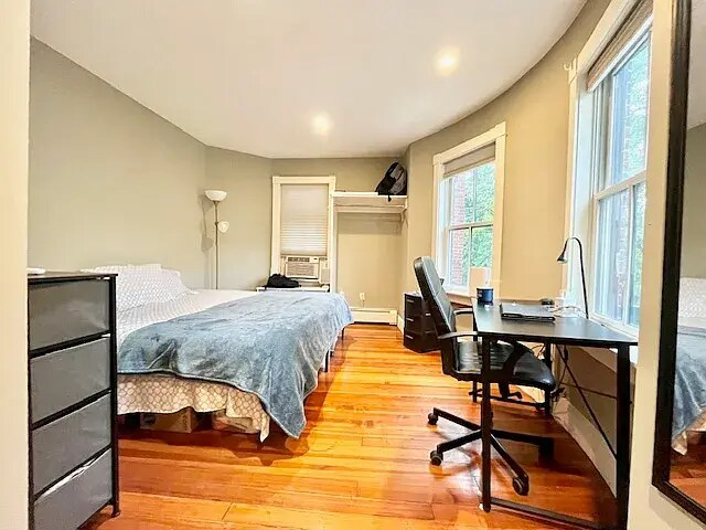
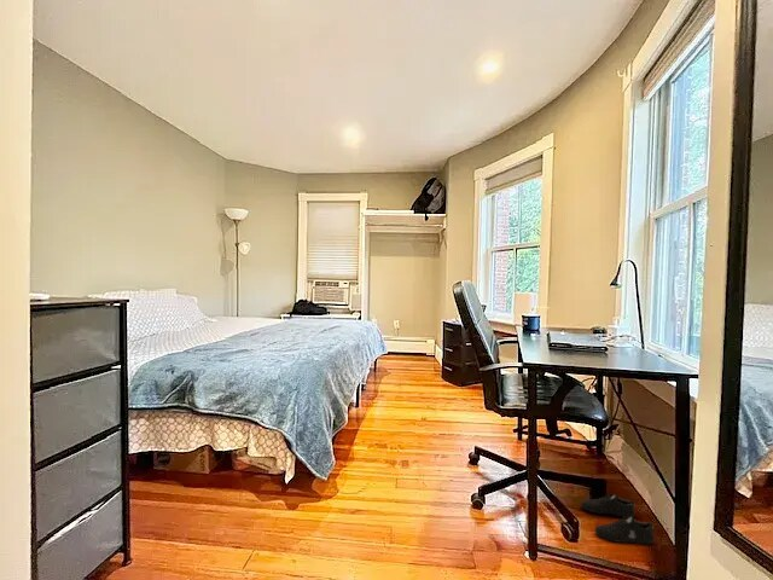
+ shoe [580,493,656,545]
